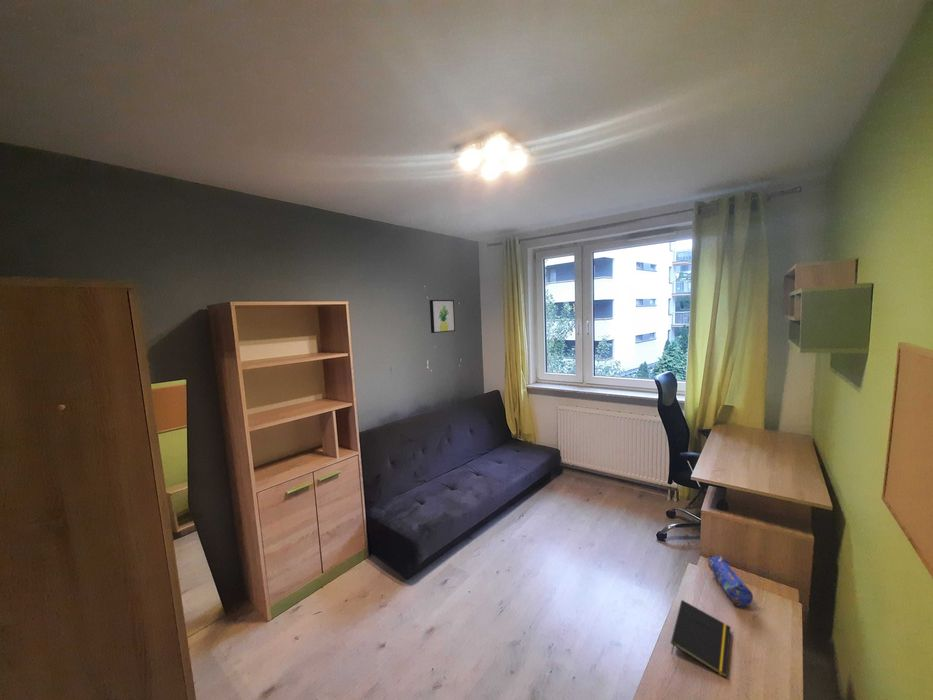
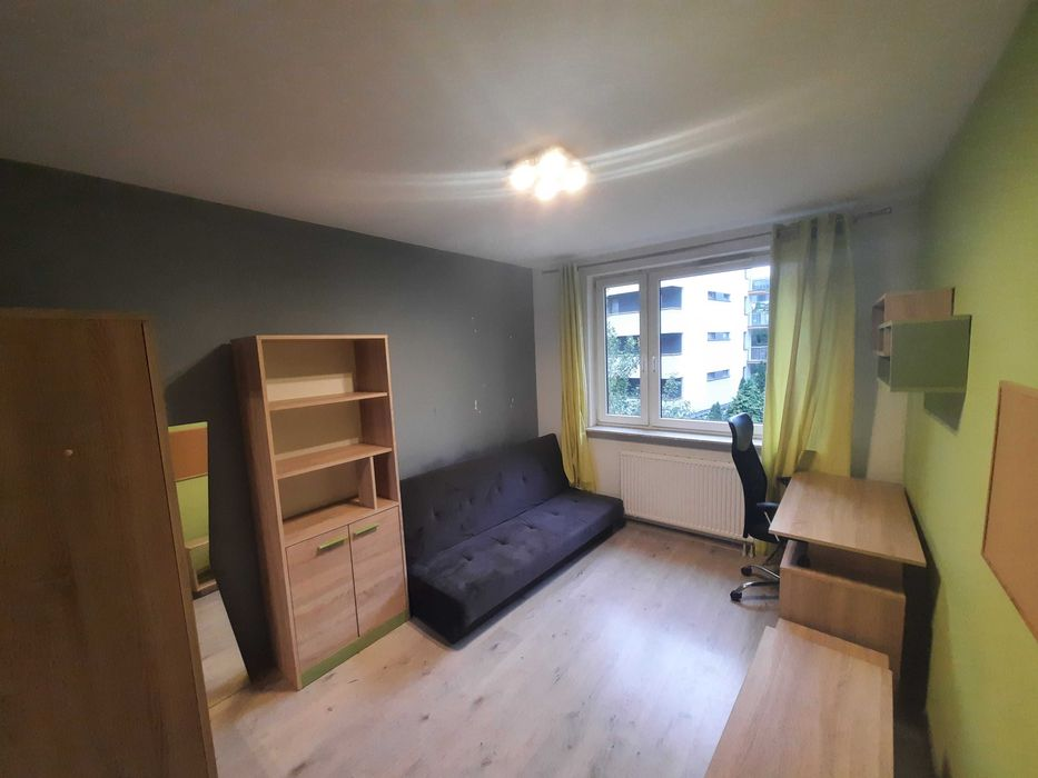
- notepad [670,599,732,679]
- pencil case [706,555,754,607]
- wall art [429,299,456,334]
